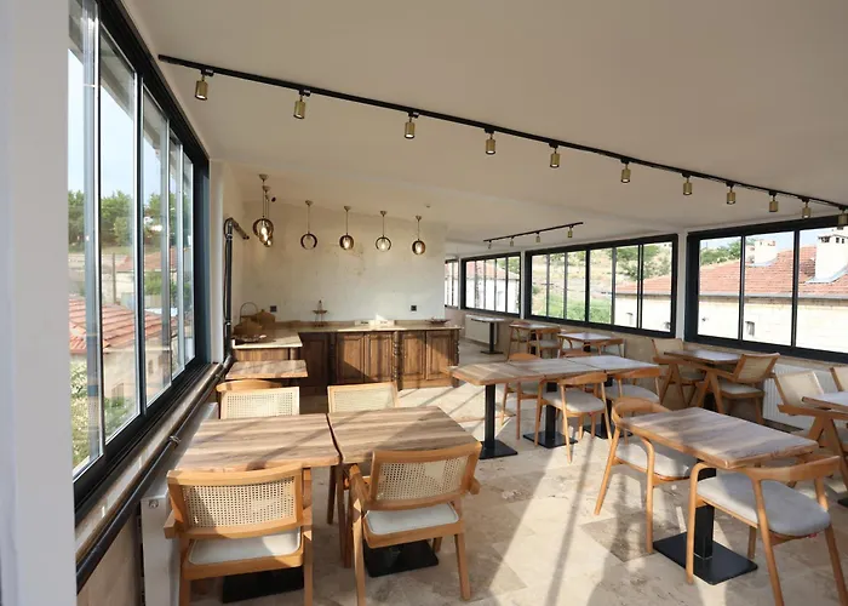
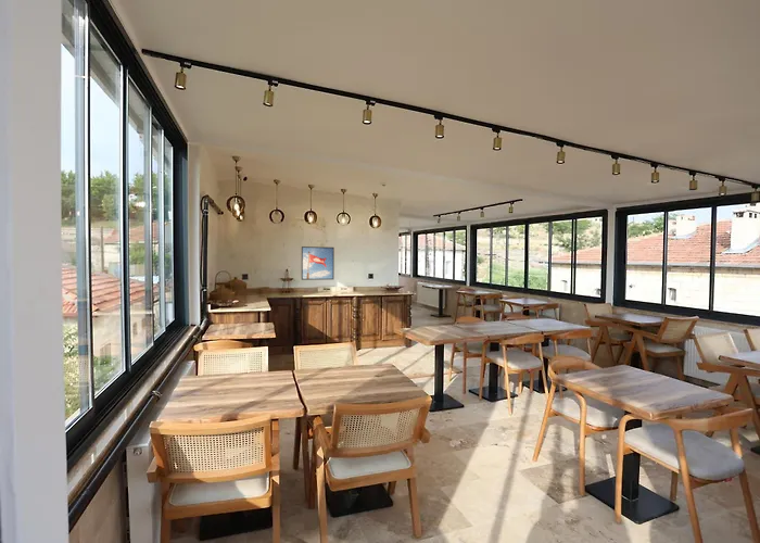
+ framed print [301,245,335,281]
